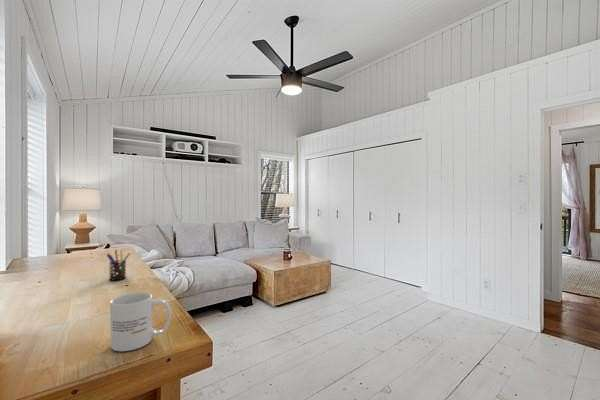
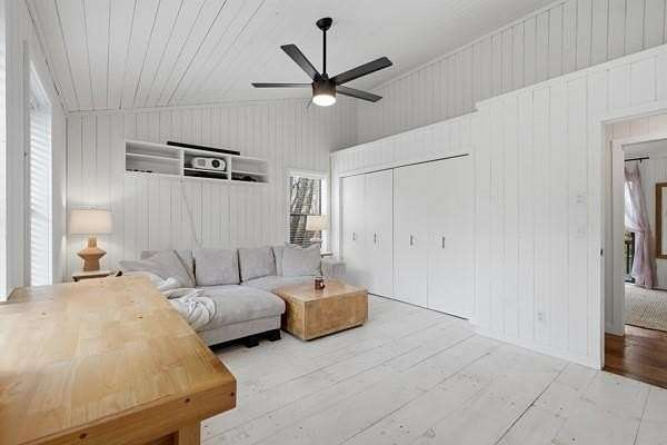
- mug [109,292,172,352]
- pen holder [106,249,131,282]
